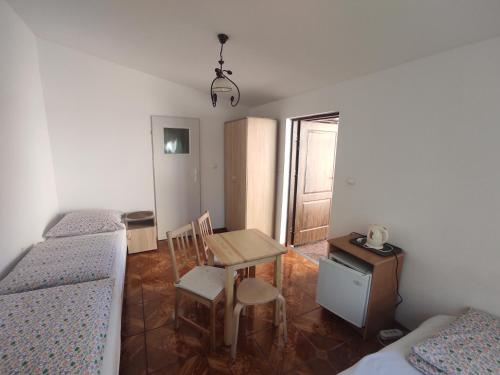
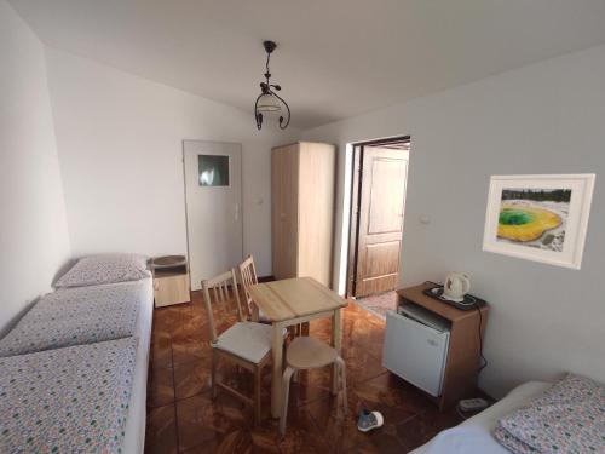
+ shoe [357,407,385,432]
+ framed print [482,172,597,271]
